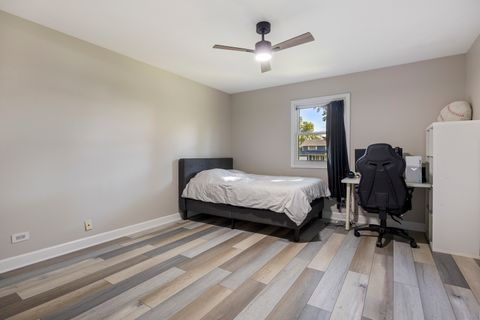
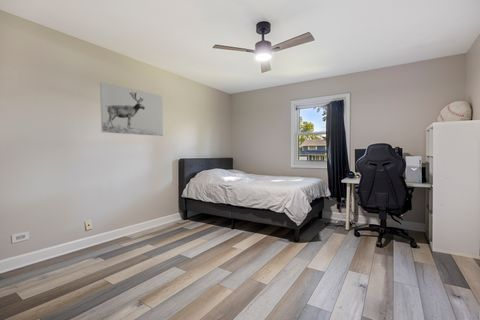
+ wall art [99,81,164,137]
